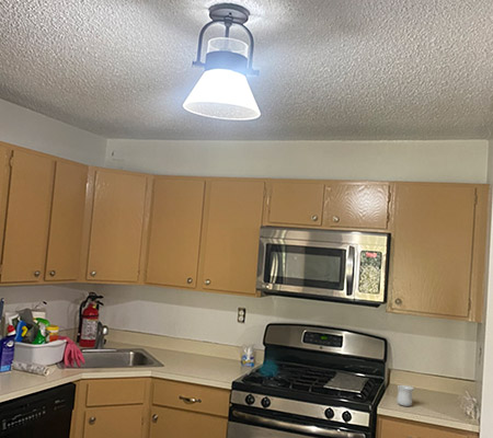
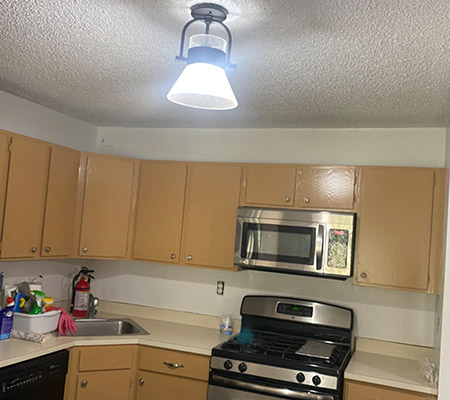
- mug [395,384,415,407]
